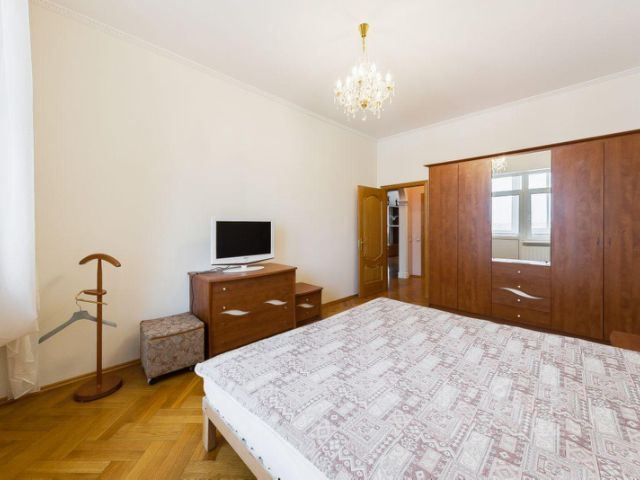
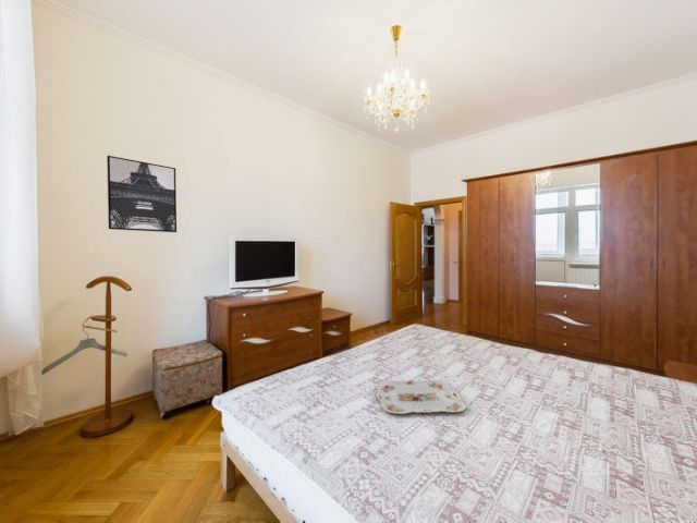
+ serving tray [375,379,467,415]
+ wall art [106,155,178,233]
